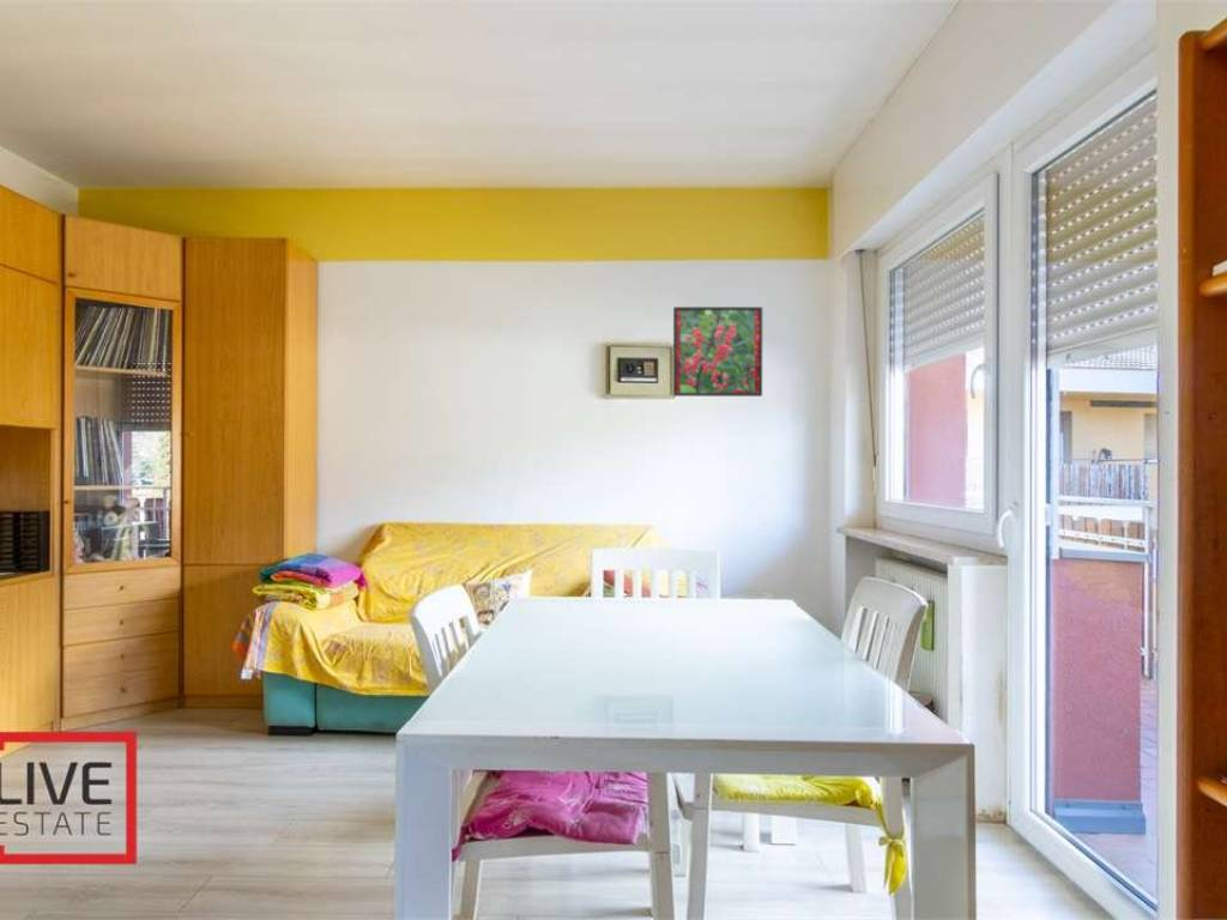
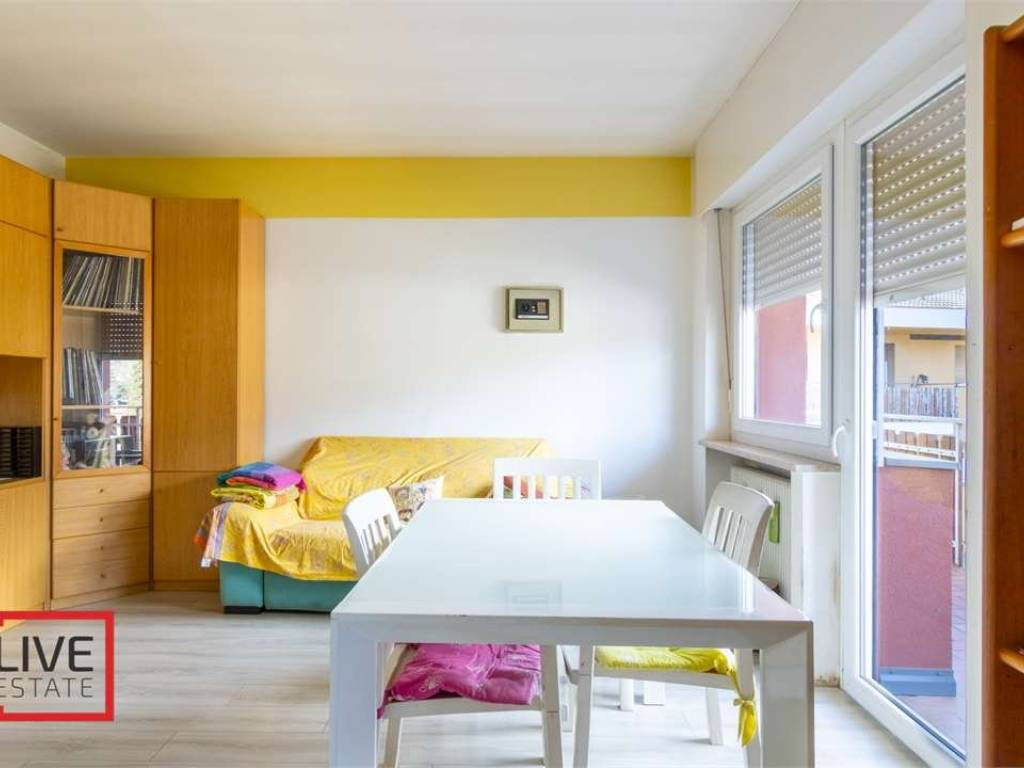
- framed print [672,305,763,398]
